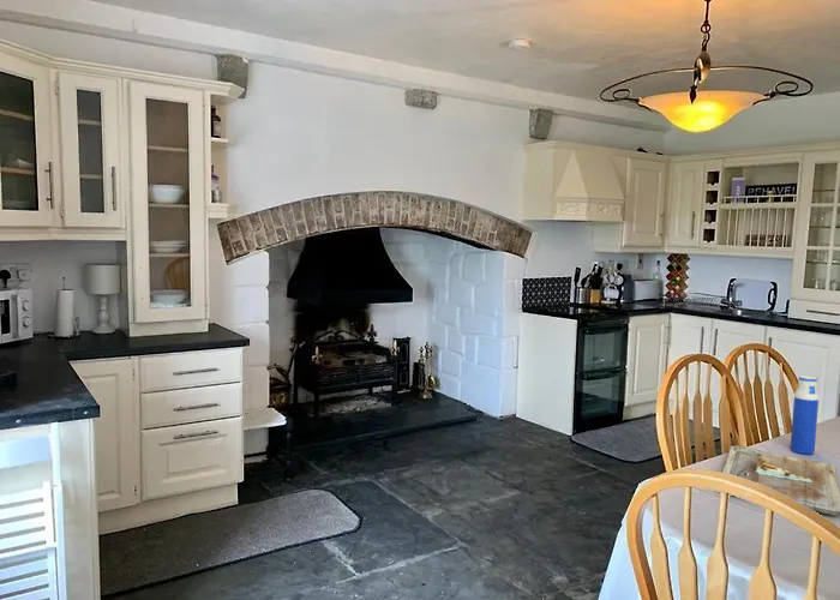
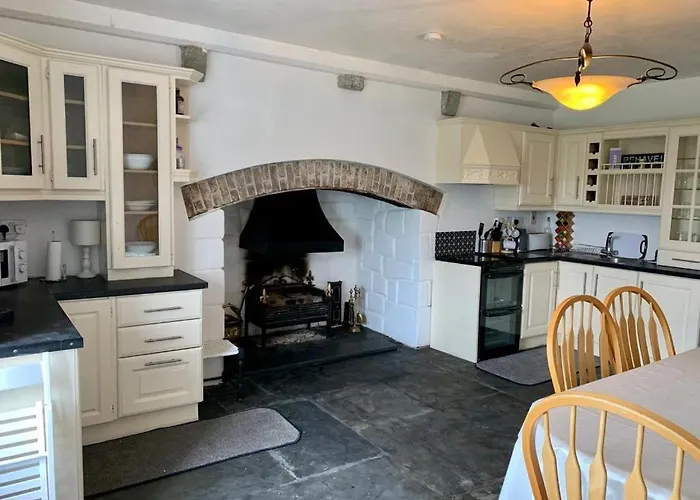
- water bottle [790,374,820,455]
- cutting board [721,444,840,516]
